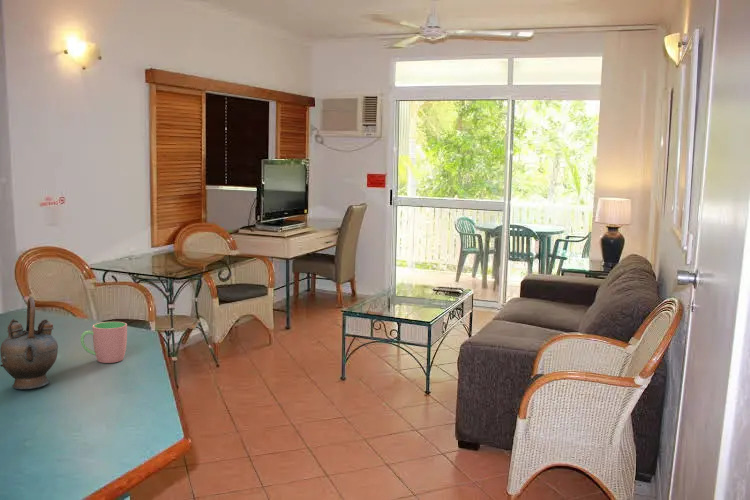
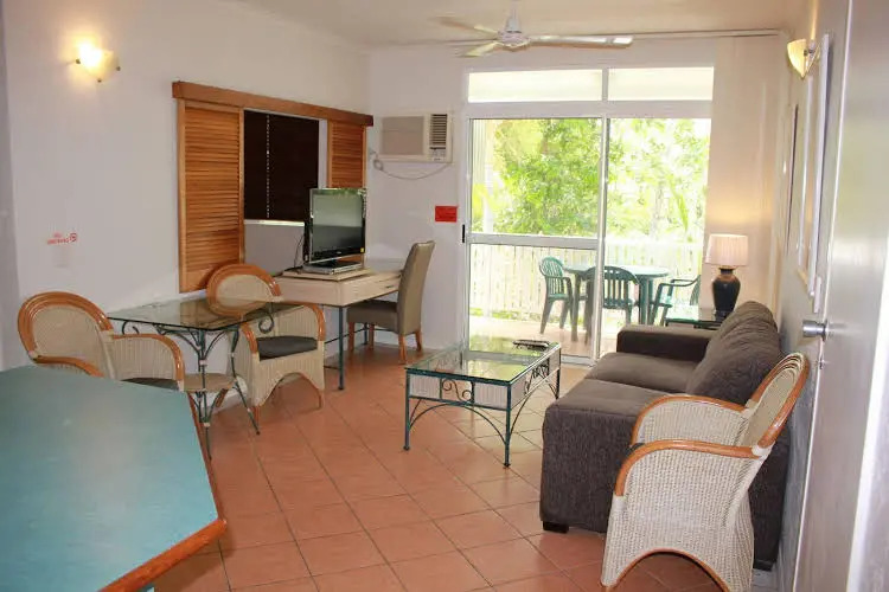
- teapot [0,296,59,390]
- cup [79,321,128,364]
